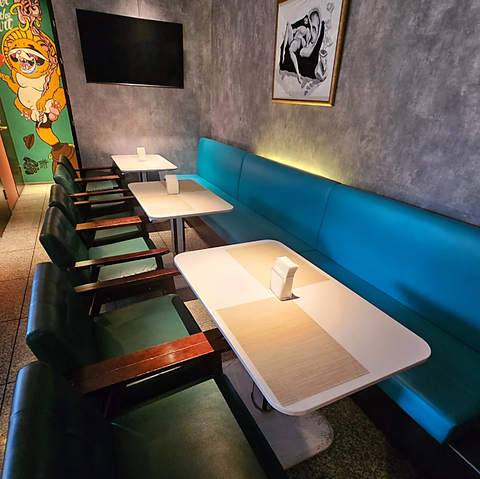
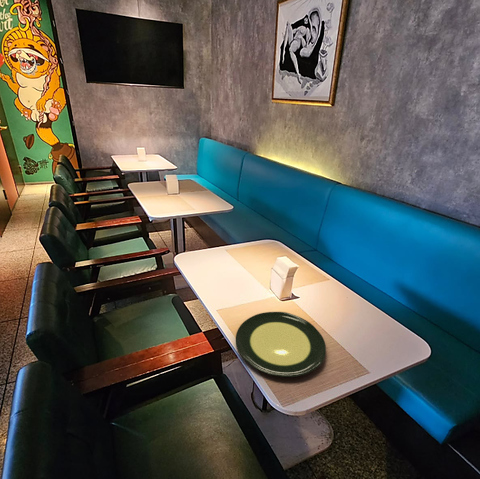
+ plate [235,311,327,378]
